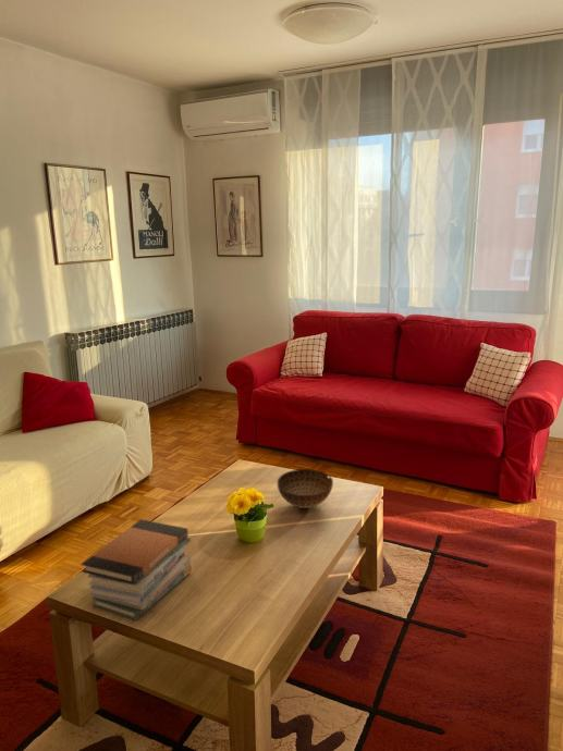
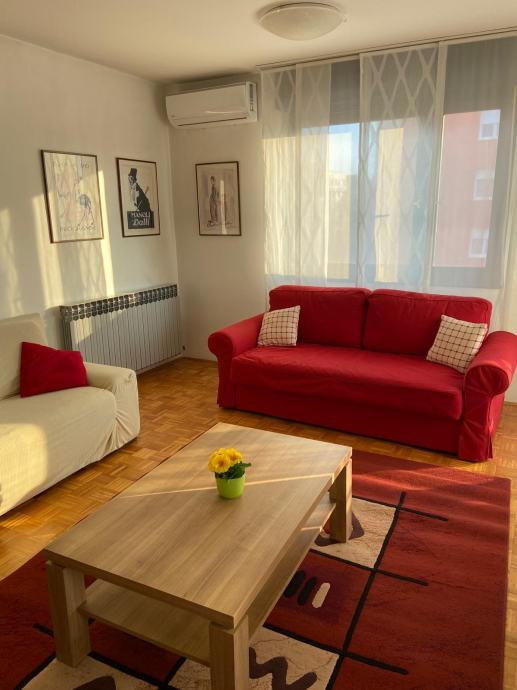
- bowl [276,468,334,509]
- book stack [81,518,193,621]
